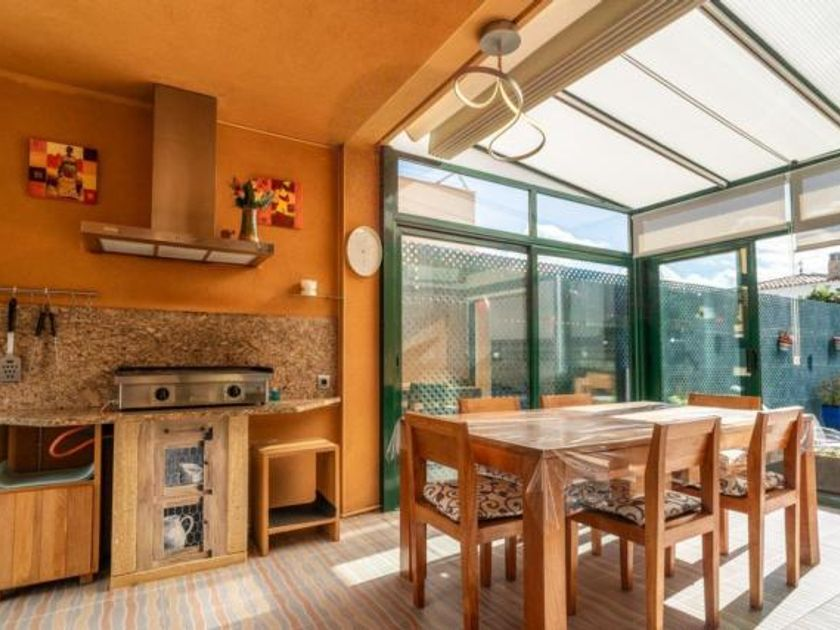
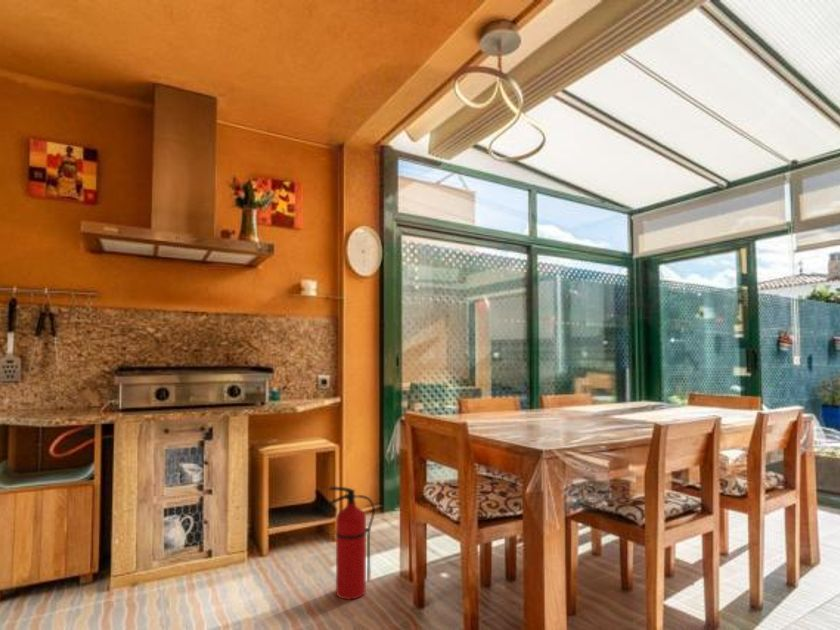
+ fire extinguisher [327,486,376,601]
